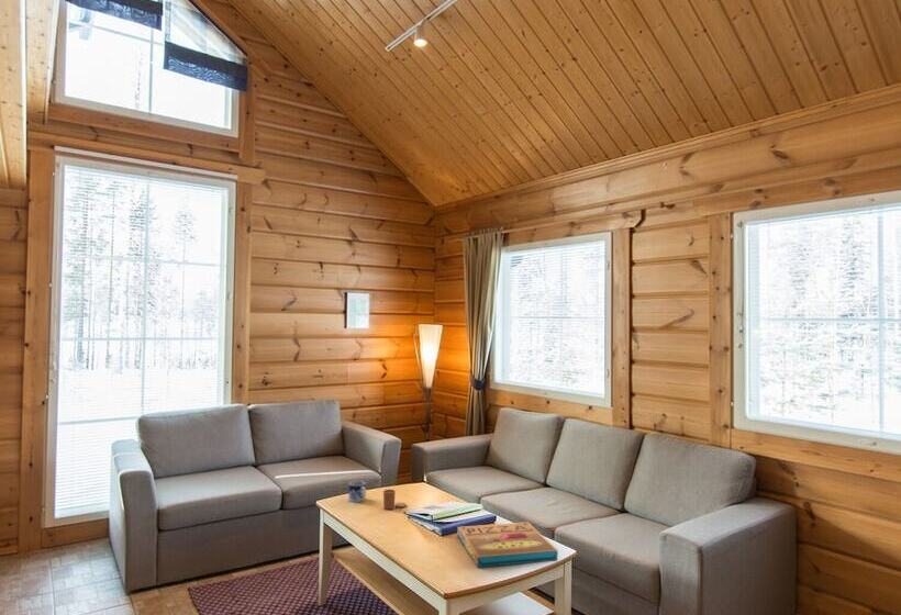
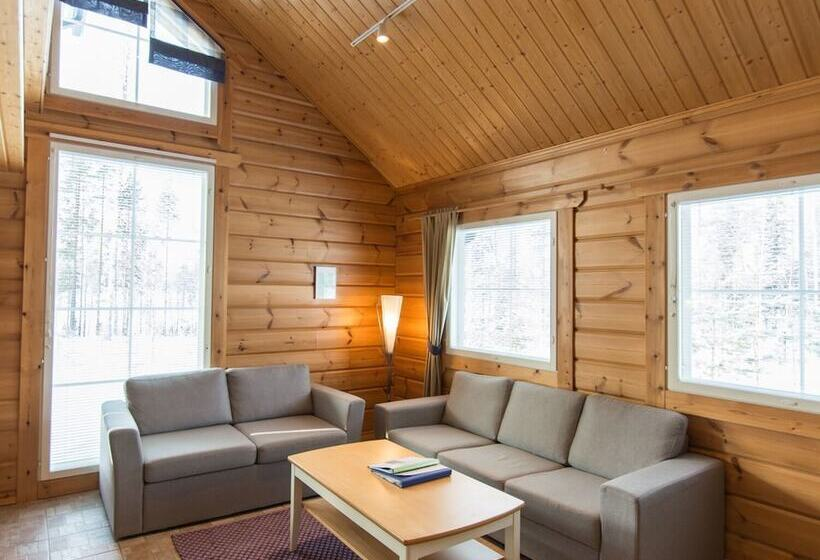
- pizza box [456,521,558,569]
- candle [382,489,408,511]
- mug [347,480,367,504]
